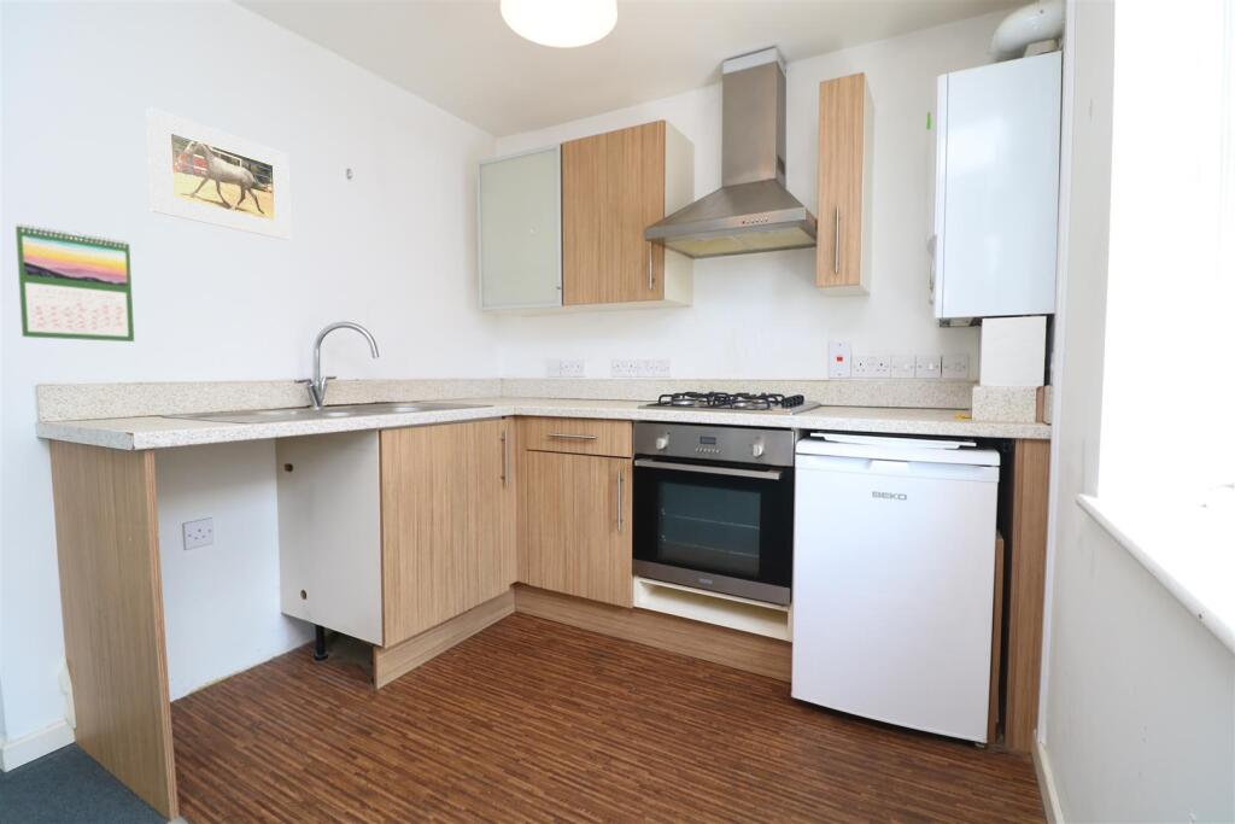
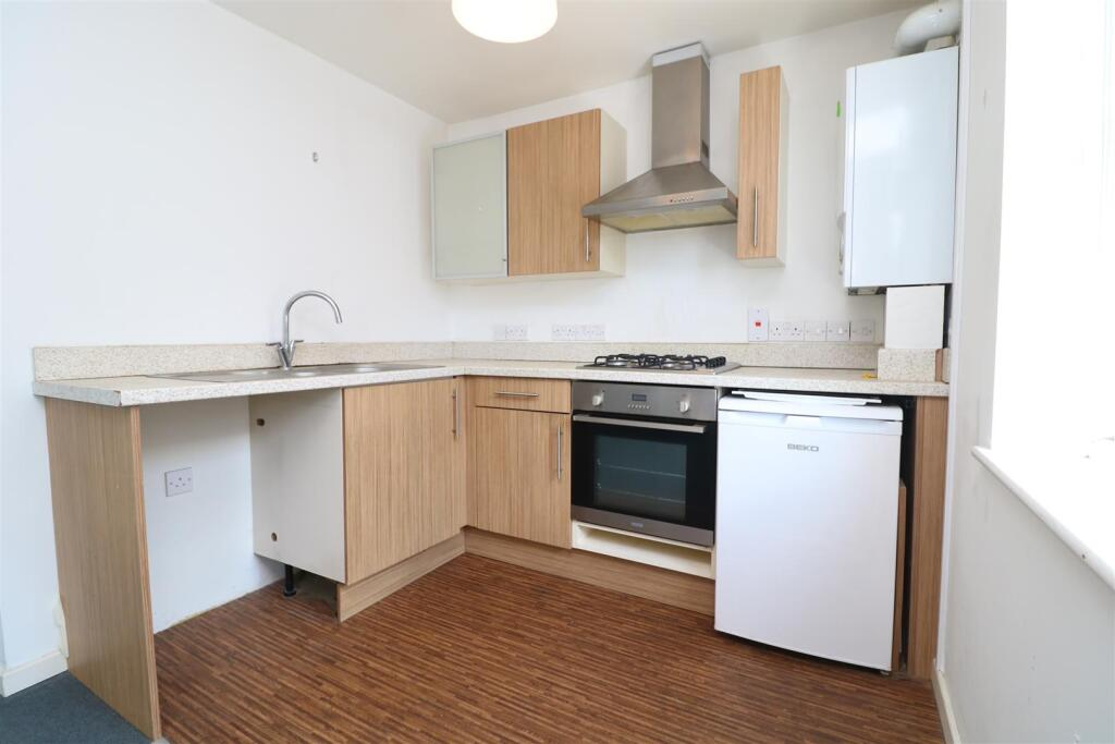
- calendar [14,222,135,343]
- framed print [146,106,292,241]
